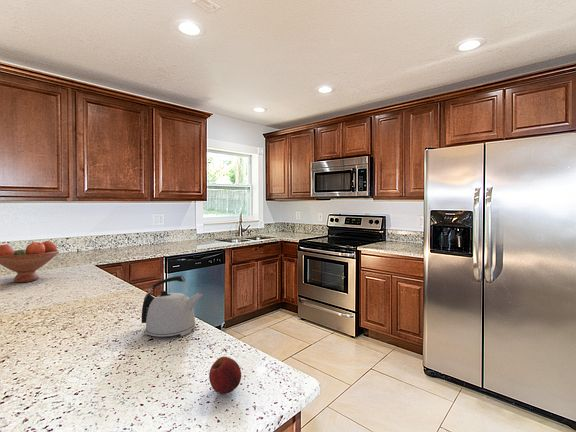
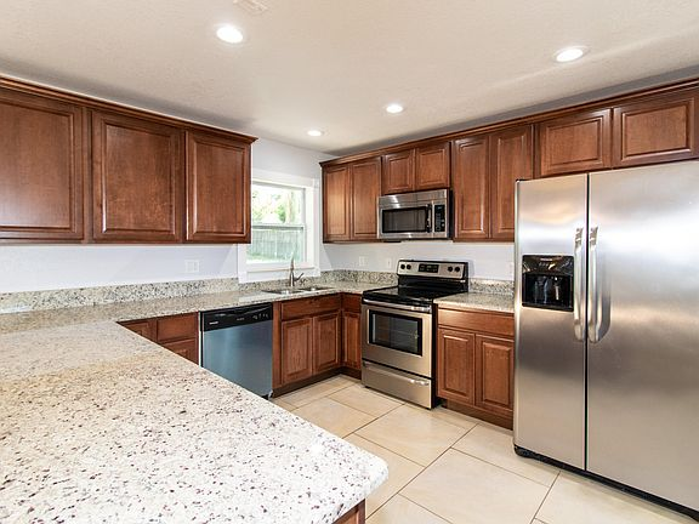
- kettle [141,275,204,337]
- fruit bowl [0,240,60,283]
- apple [208,356,242,395]
